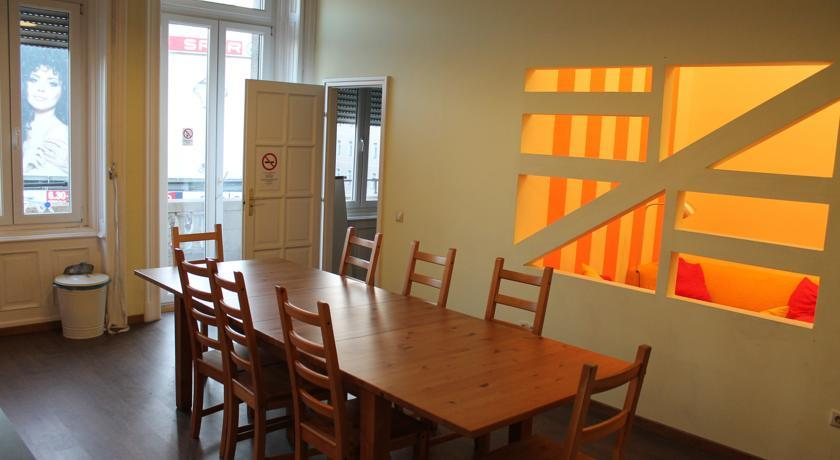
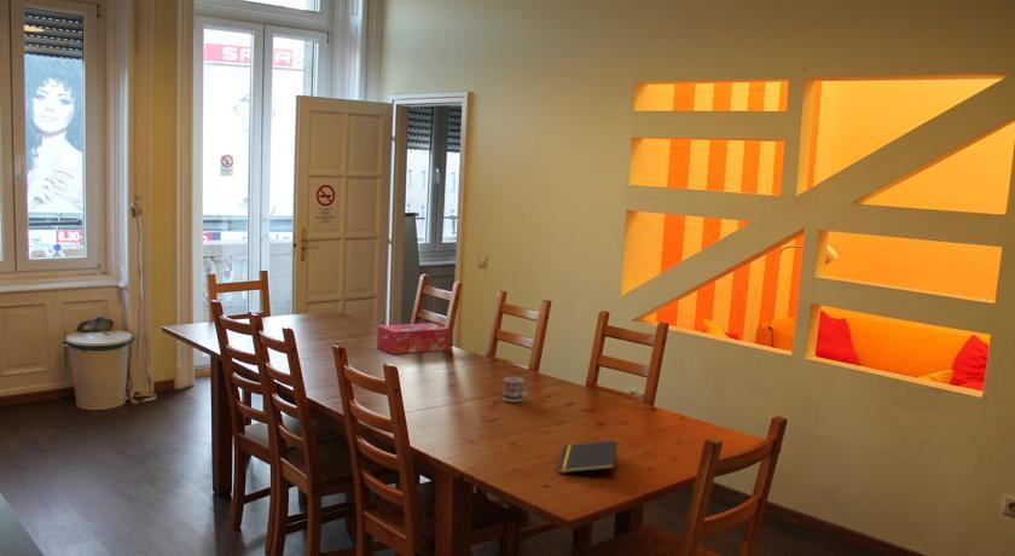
+ cup [503,376,529,404]
+ tissue box [376,322,451,355]
+ notepad [557,440,617,474]
